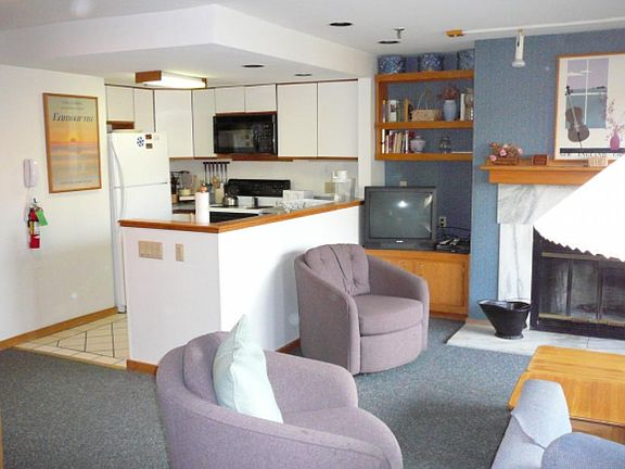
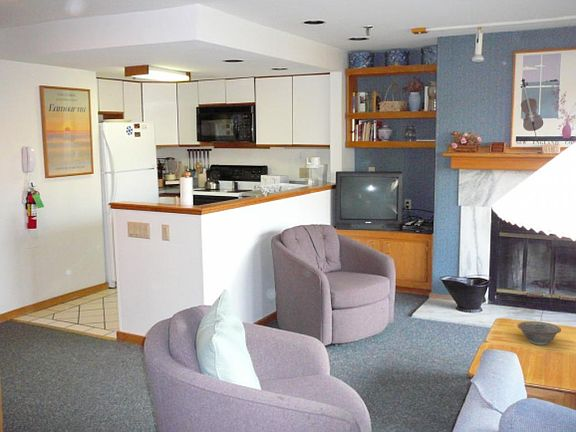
+ decorative bowl [517,320,562,346]
